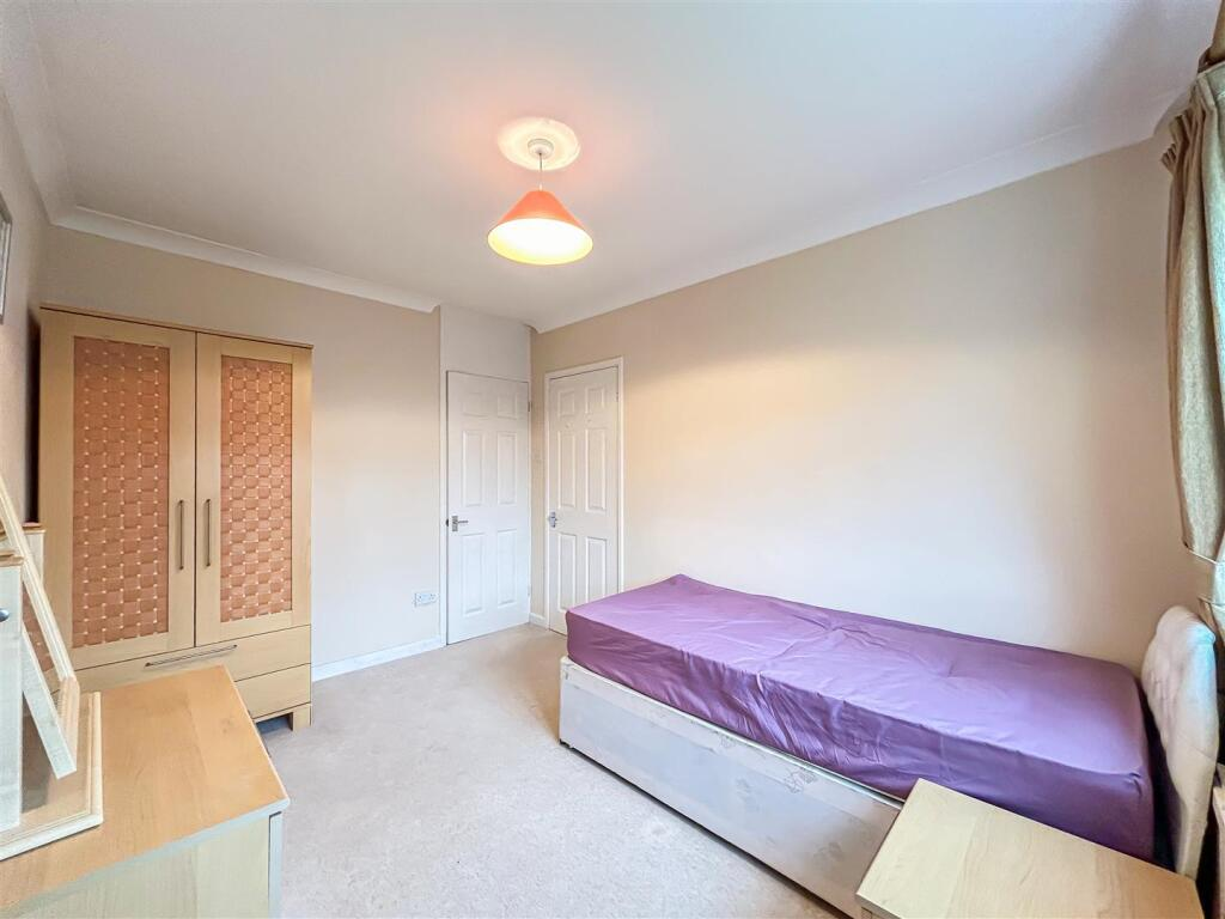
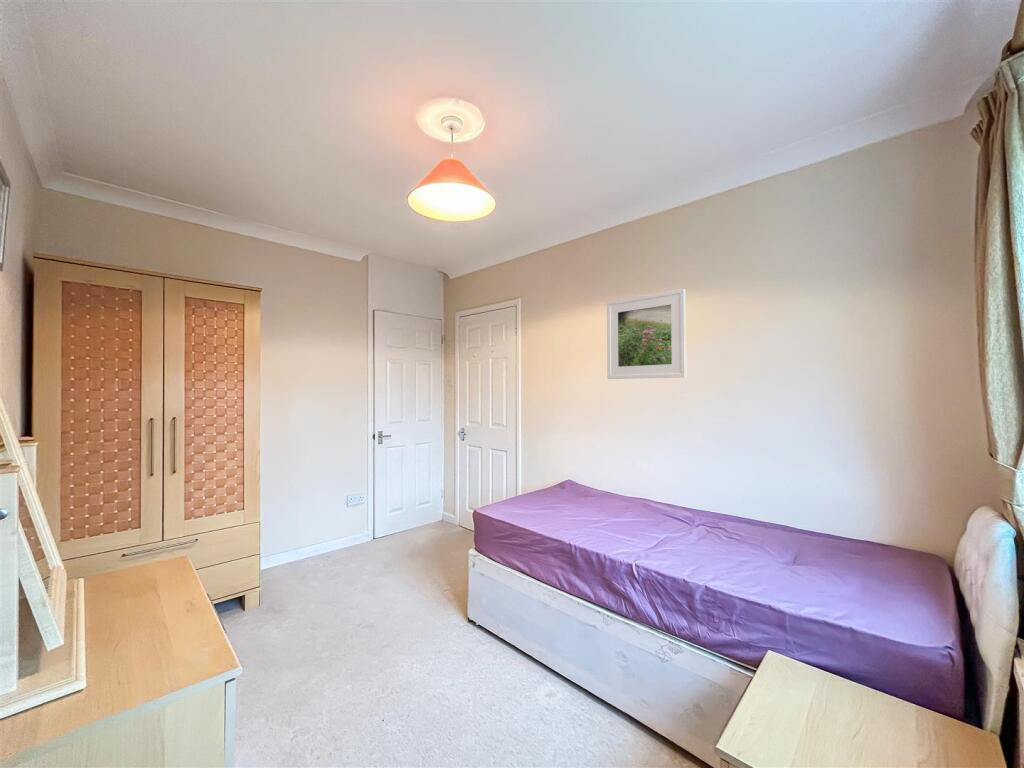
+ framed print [606,288,687,380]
